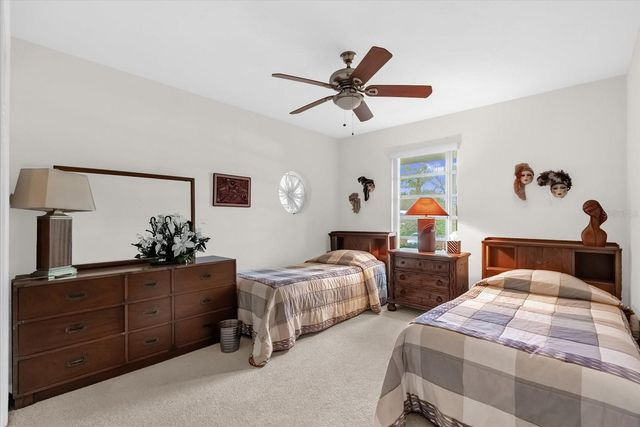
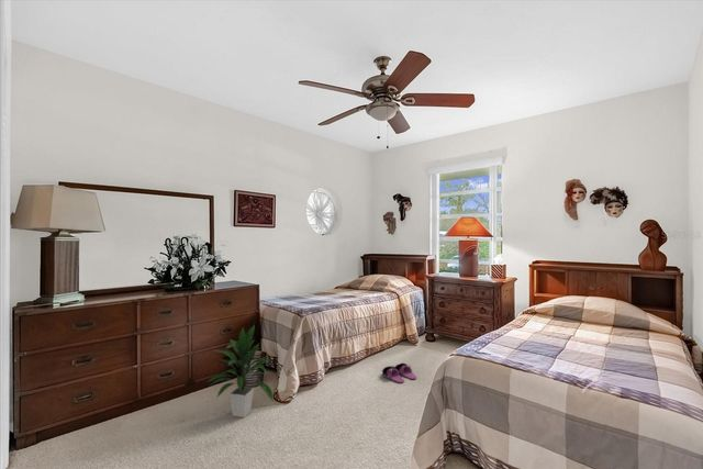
+ indoor plant [207,324,275,418]
+ slippers [381,362,417,384]
